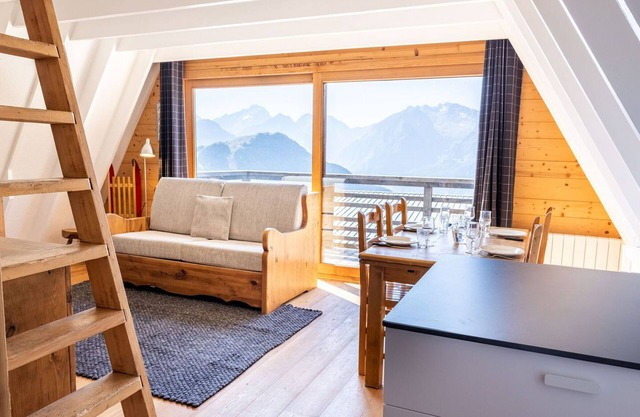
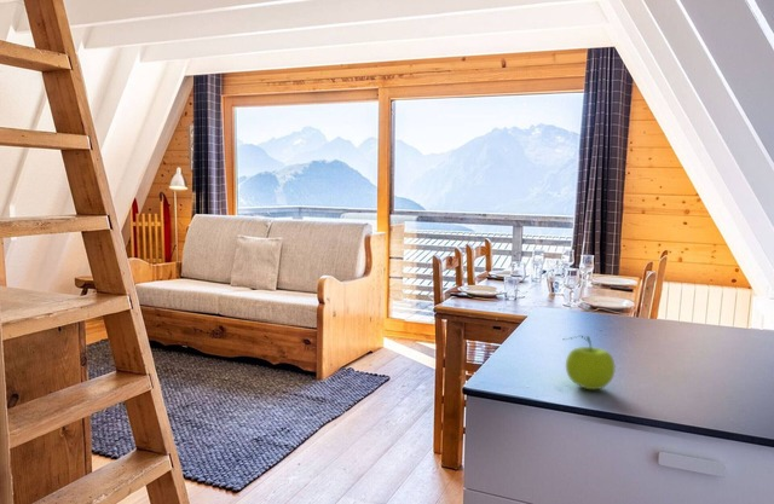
+ fruit [564,335,617,390]
